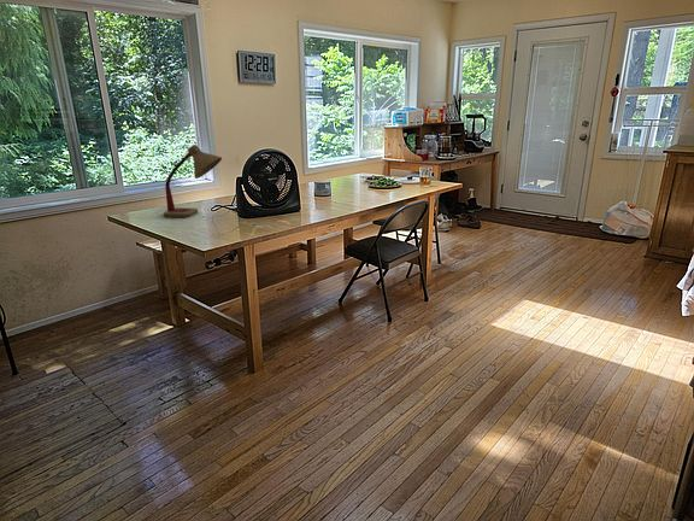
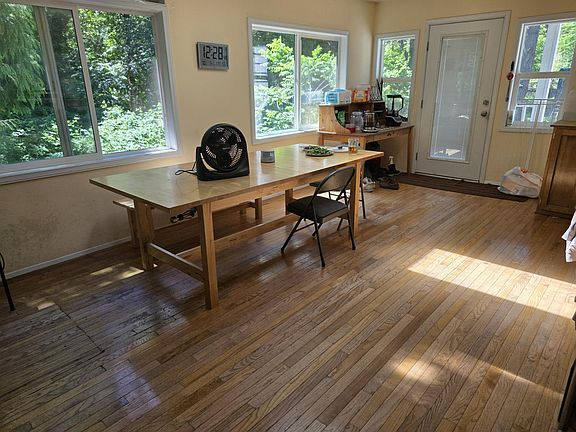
- desk lamp [163,144,223,218]
